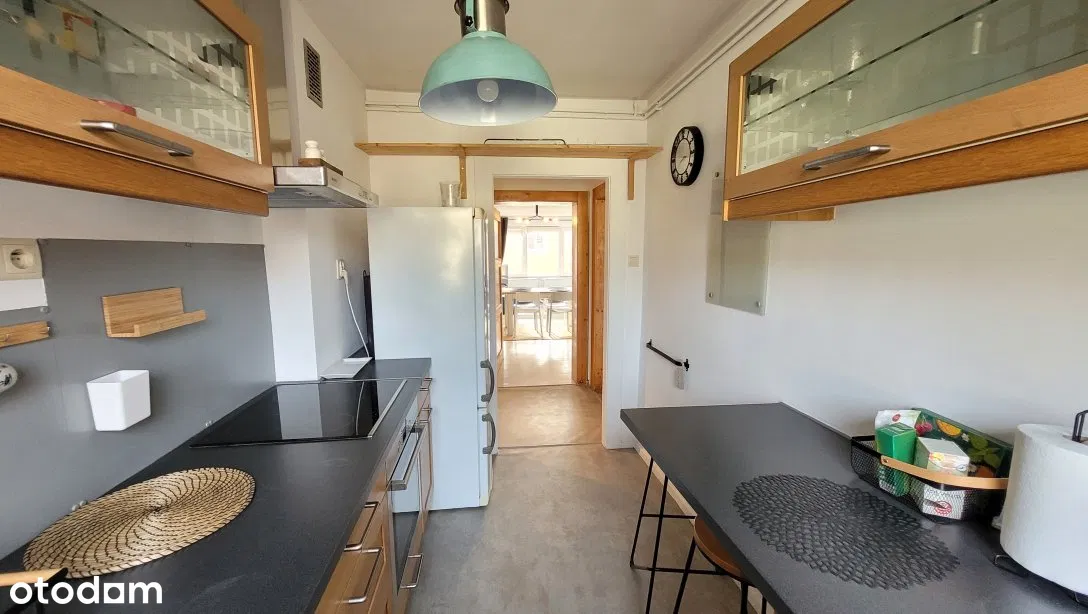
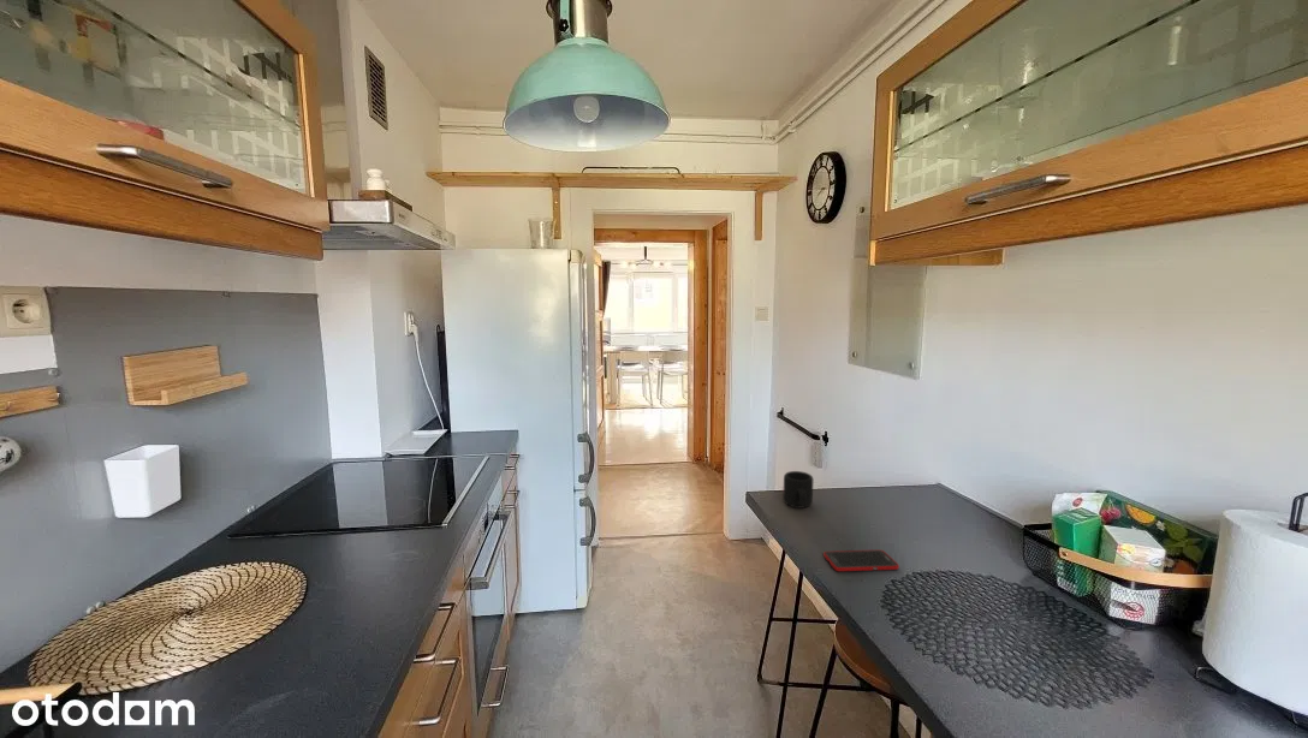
+ mug [781,470,814,508]
+ cell phone [822,549,900,572]
